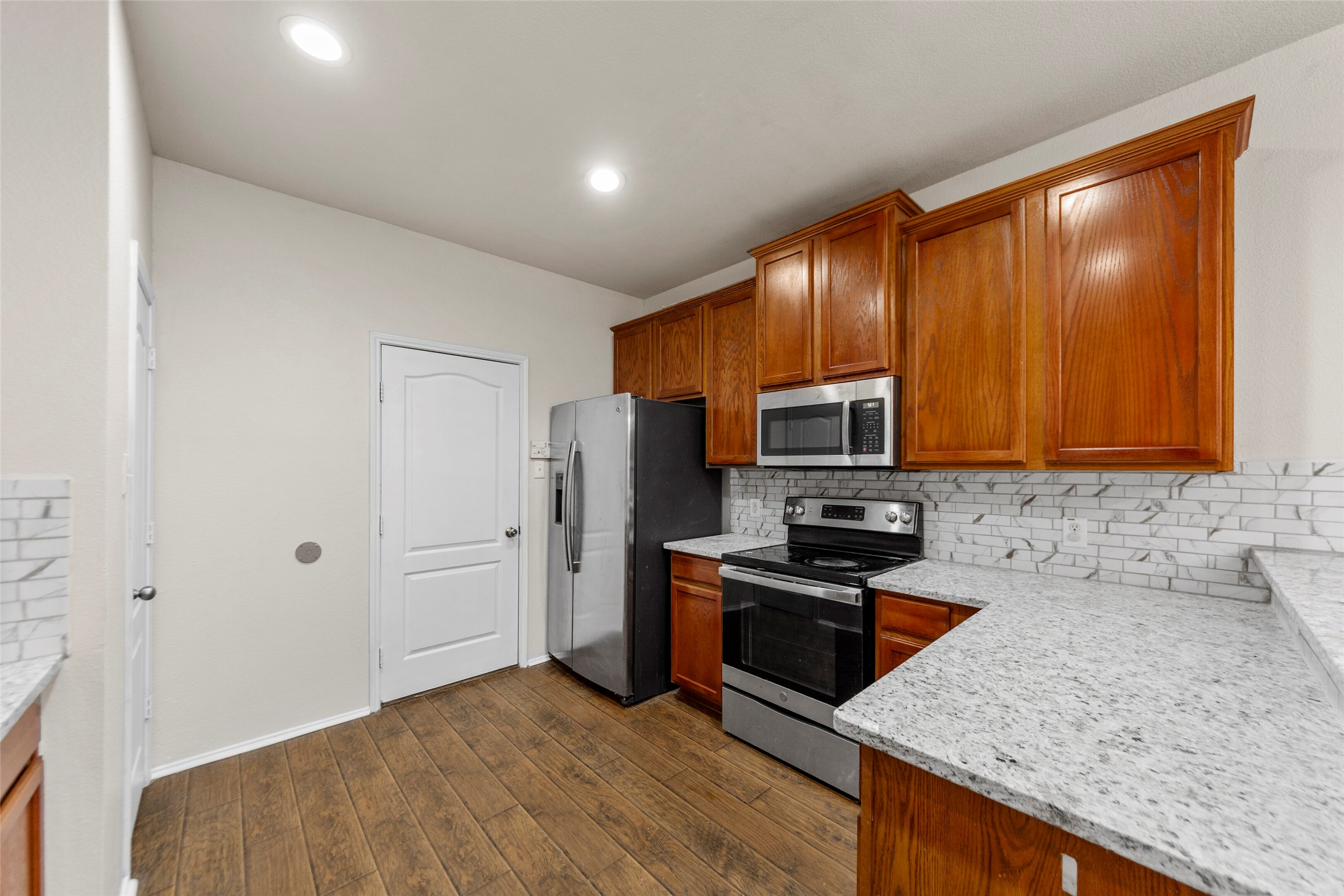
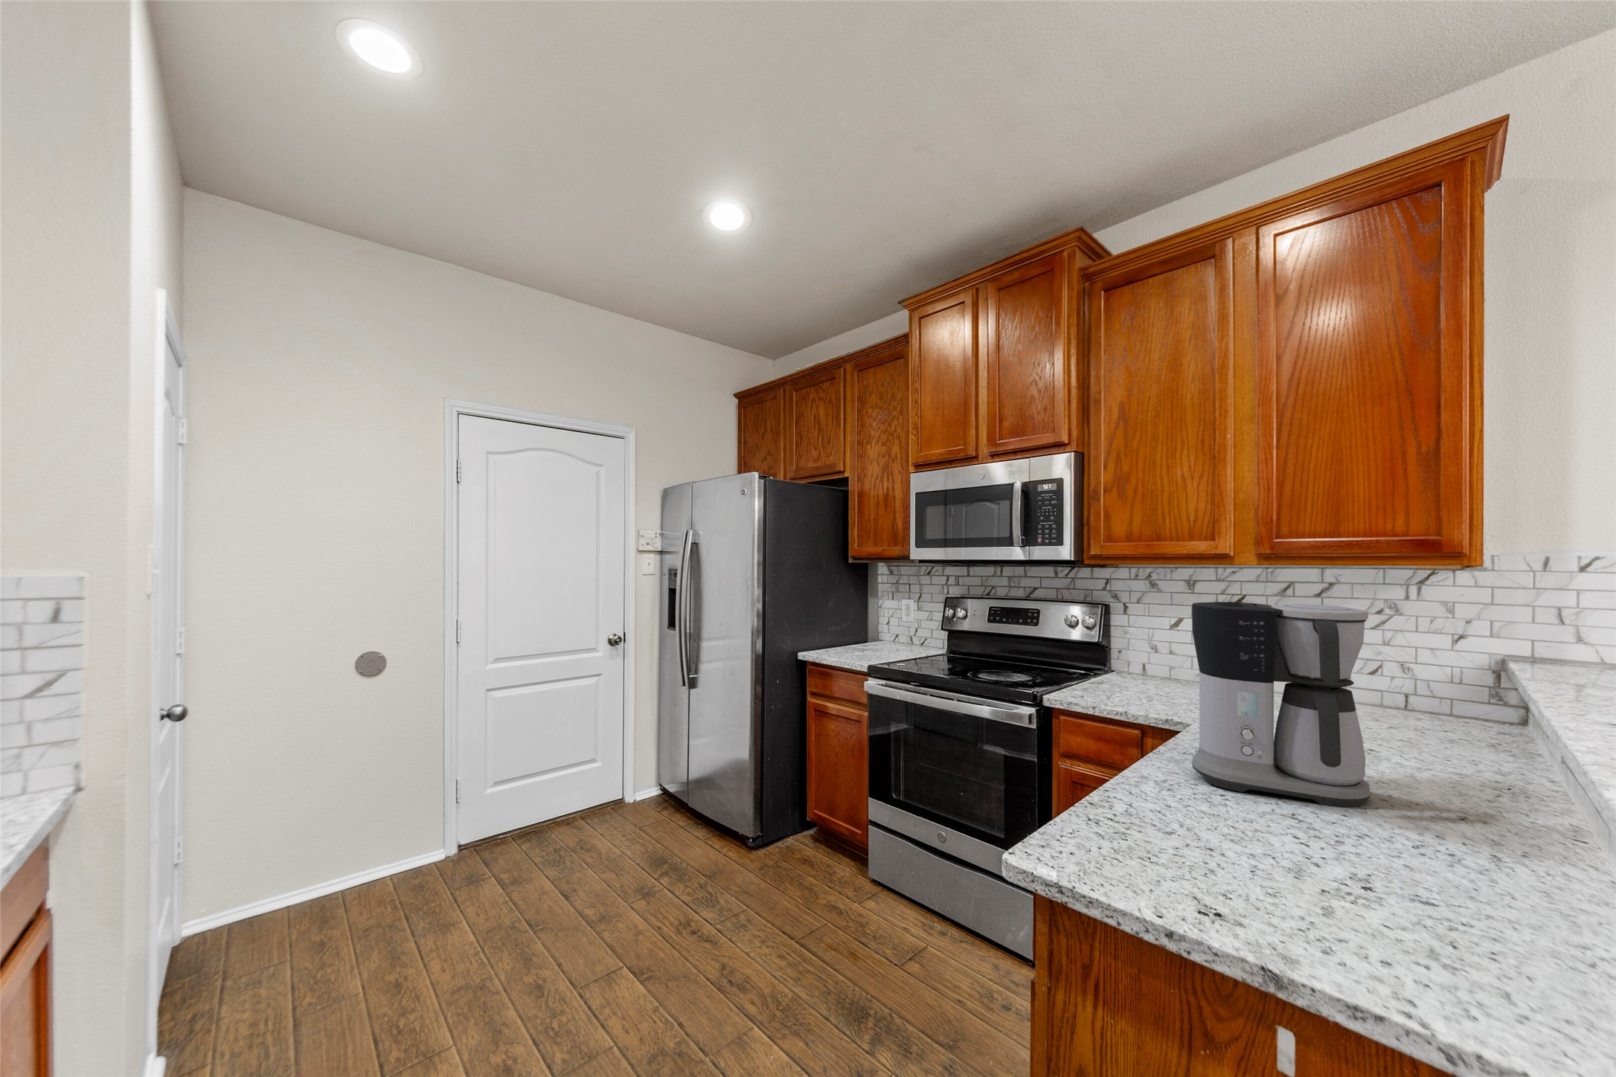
+ coffee maker [1192,601,1371,808]
